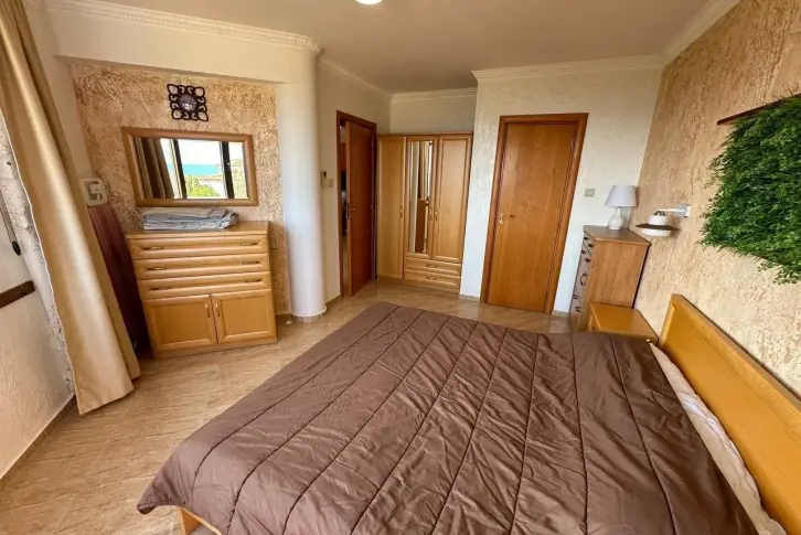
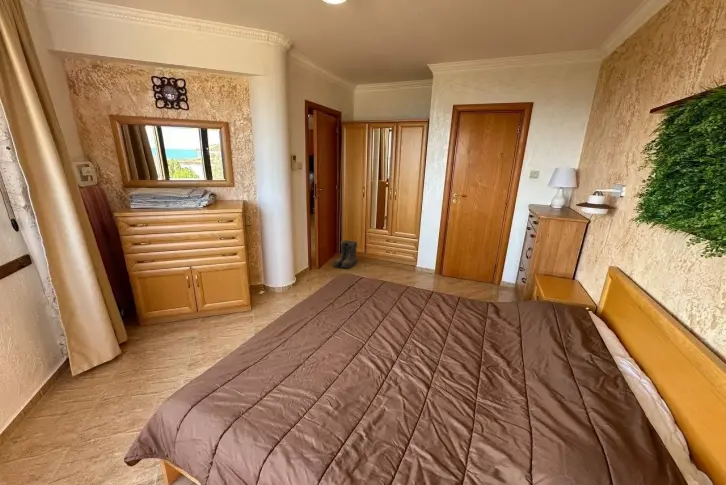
+ boots [332,239,358,269]
